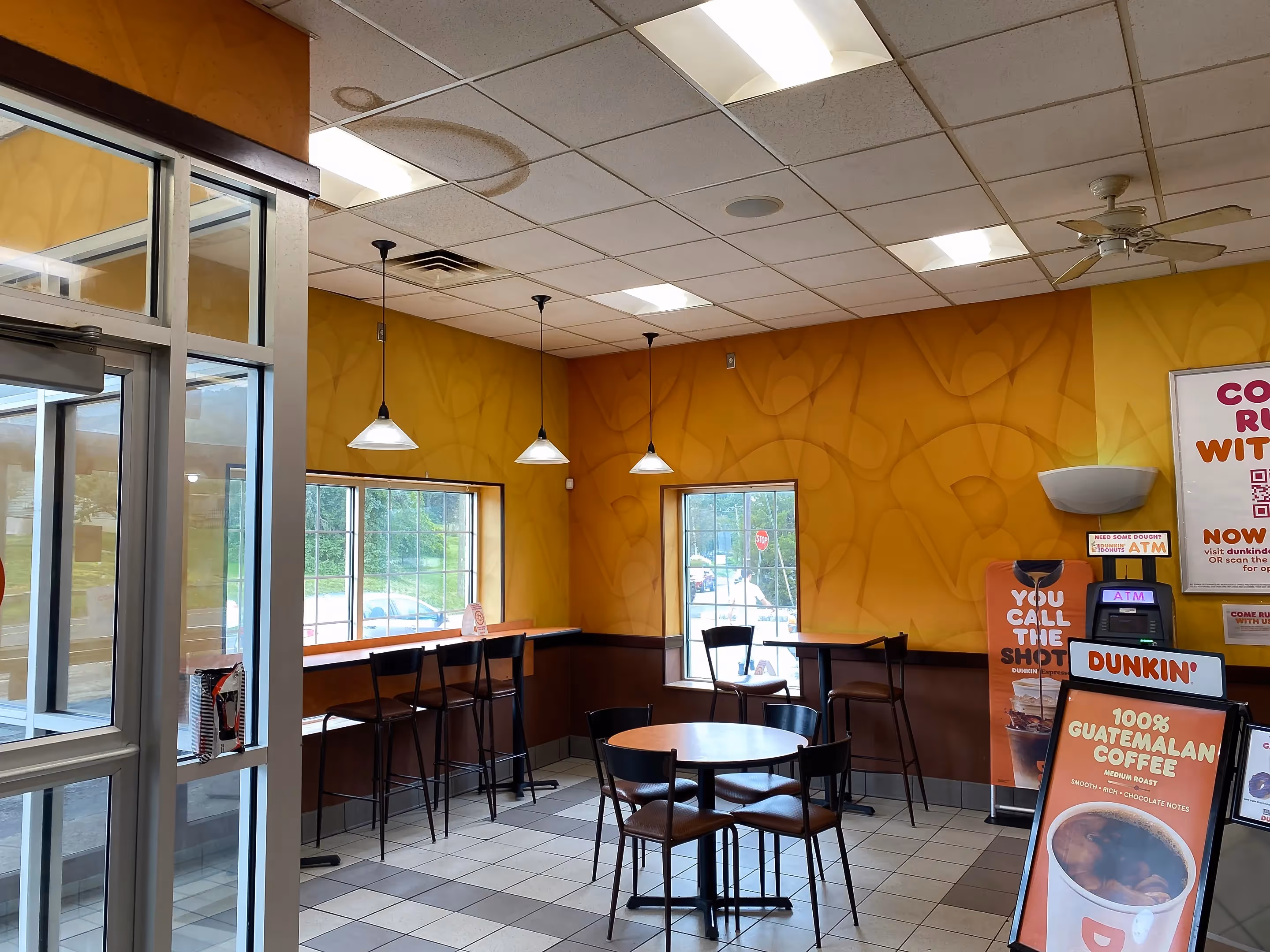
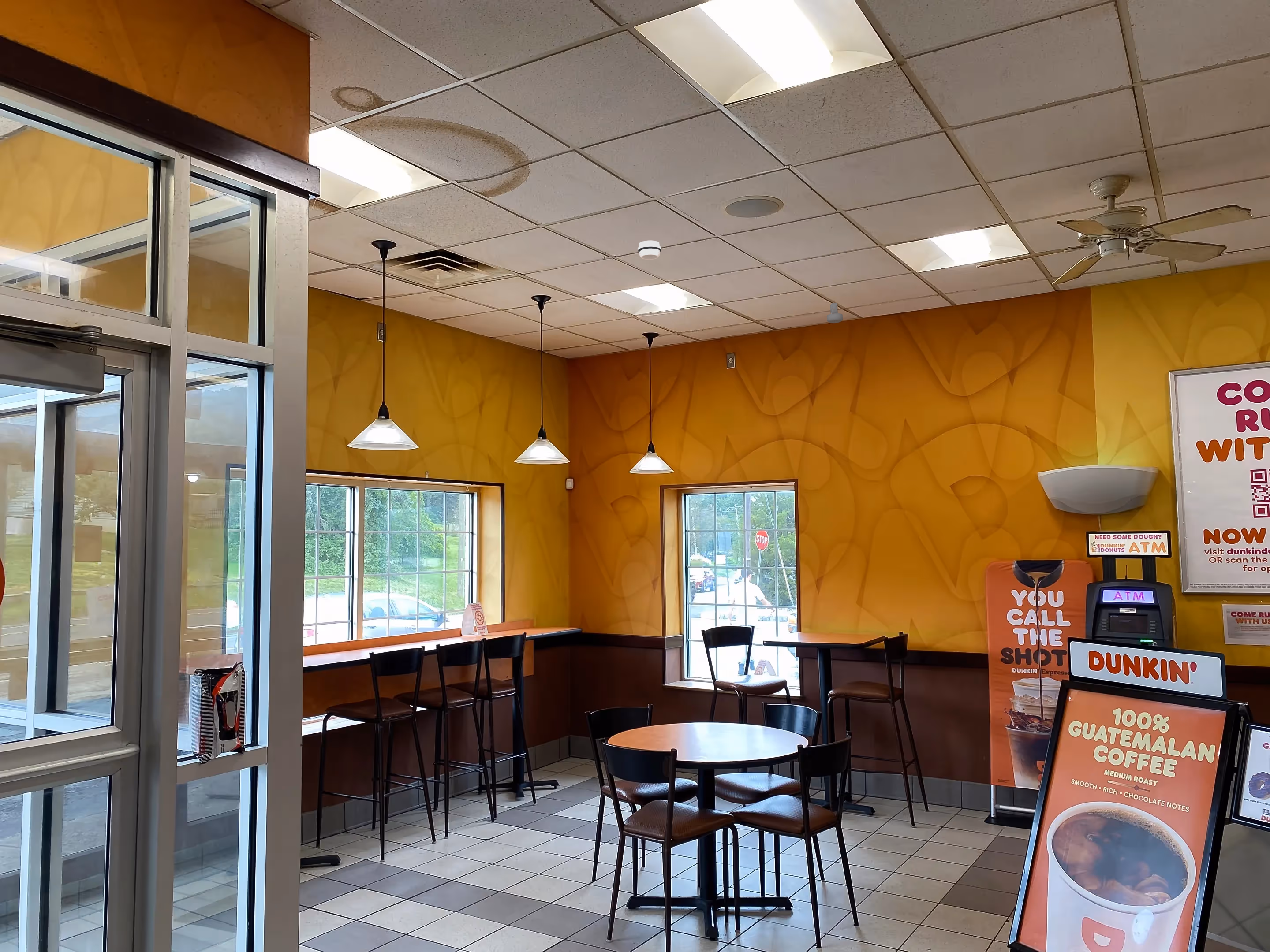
+ smoke detector [637,240,662,260]
+ security camera [826,302,843,324]
